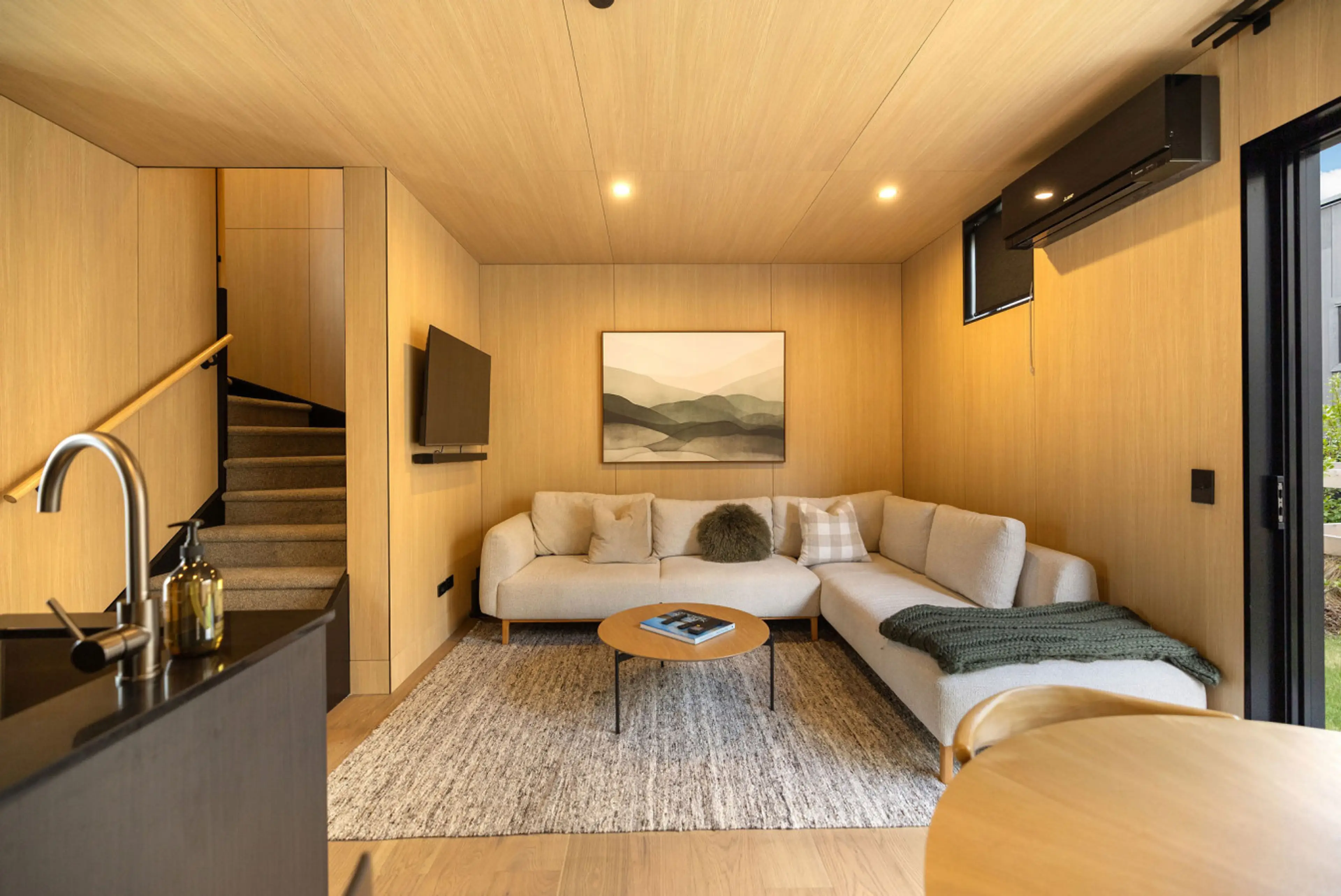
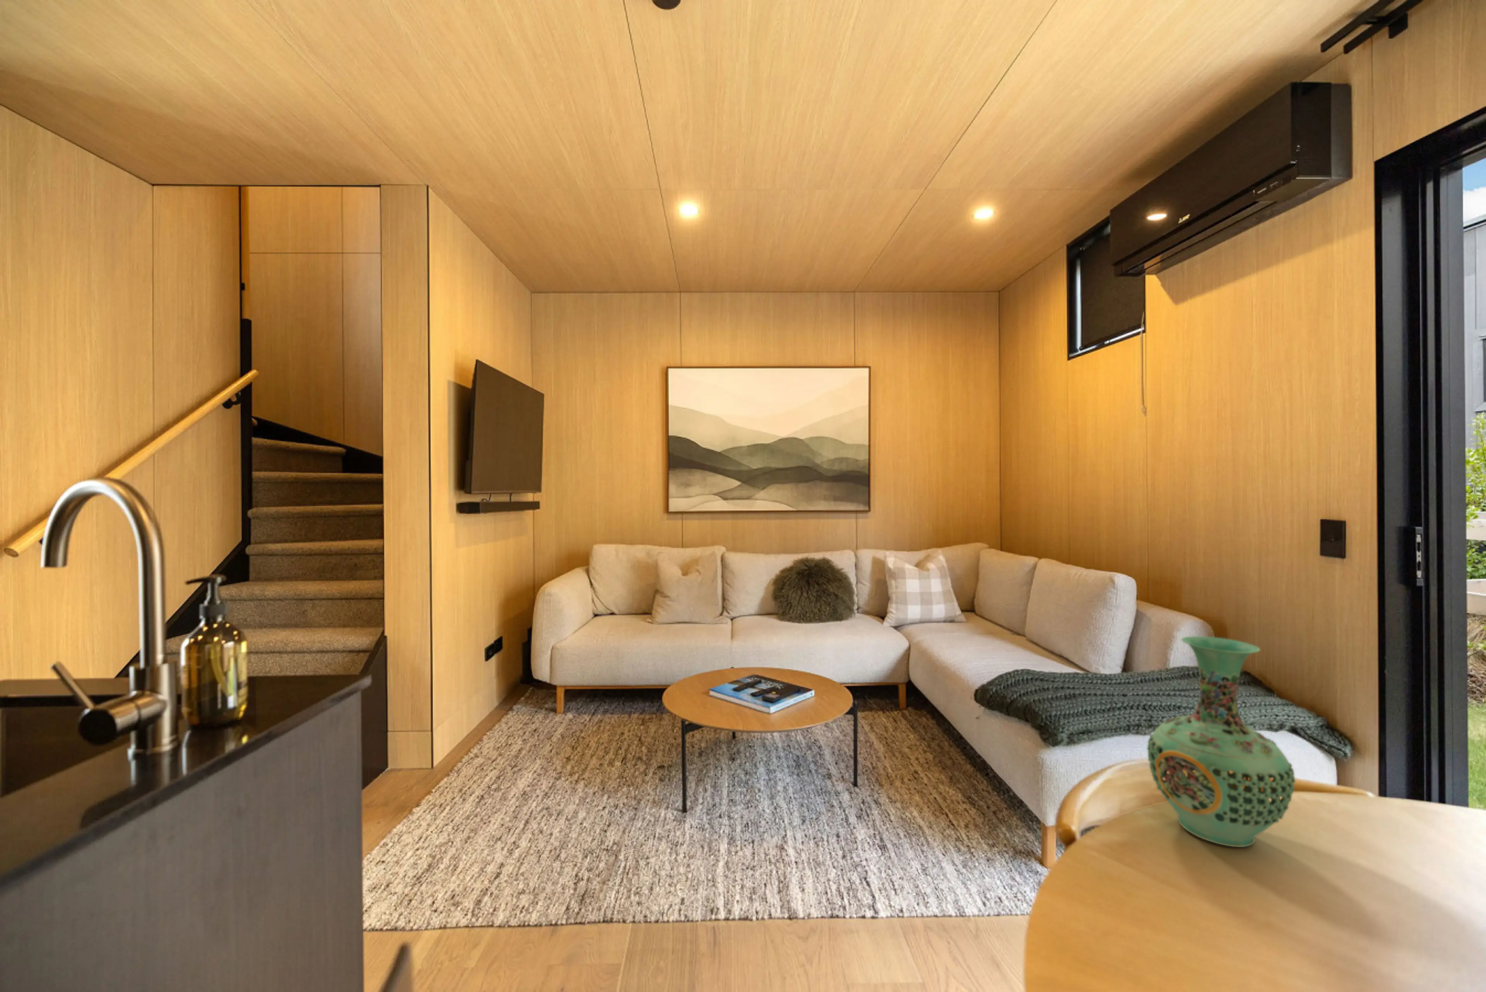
+ vase [1147,636,1297,847]
